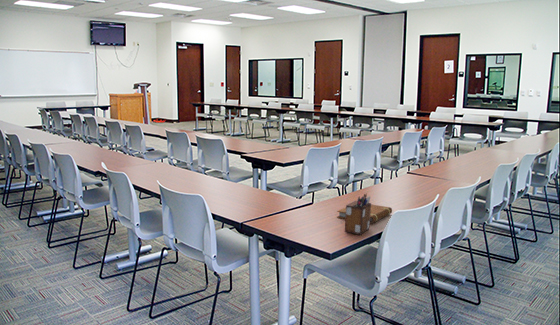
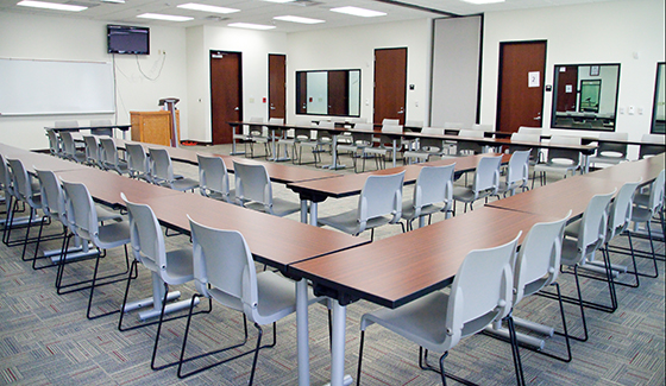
- desk organizer [344,192,372,236]
- notebook [336,203,393,224]
